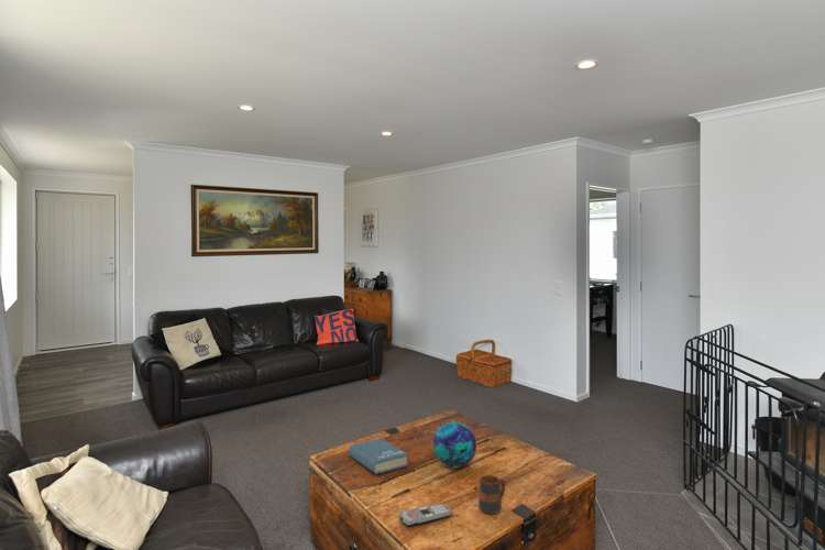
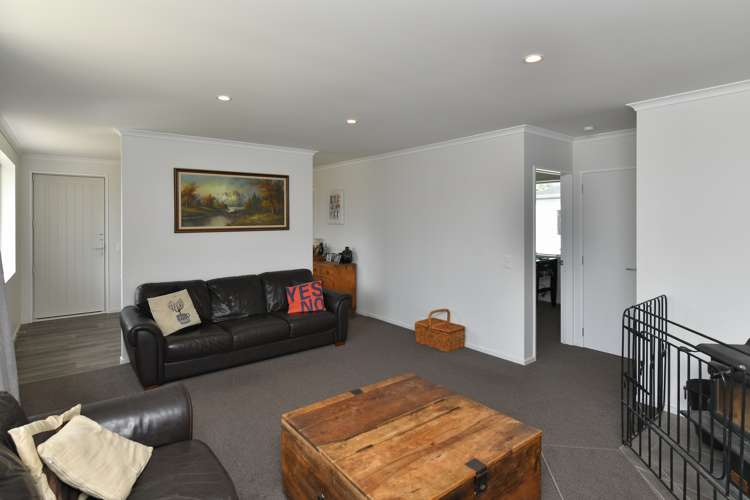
- remote control [398,503,452,527]
- mug [477,474,506,515]
- book [348,437,409,475]
- decorative ball [432,421,477,469]
